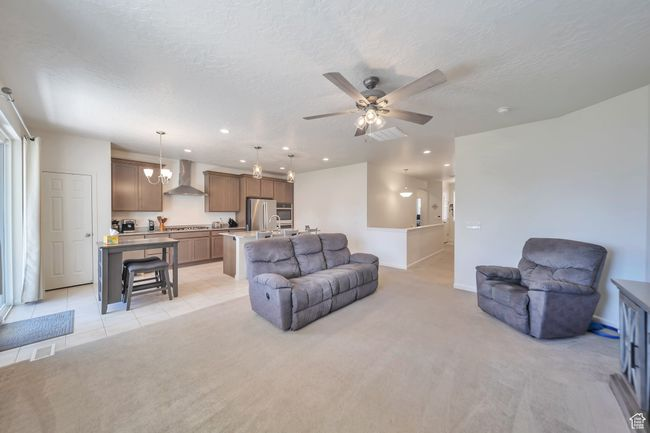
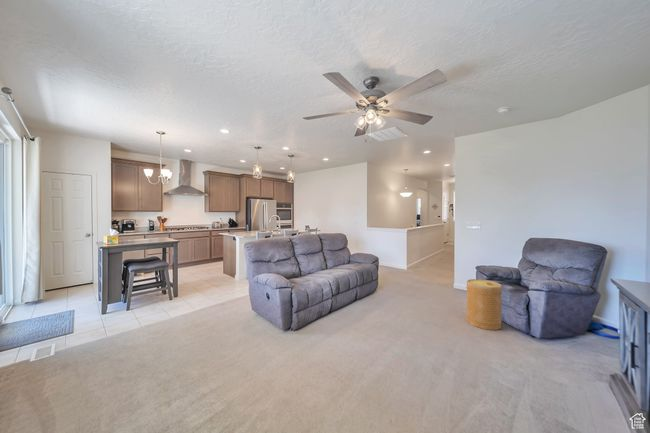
+ basket [465,278,503,331]
